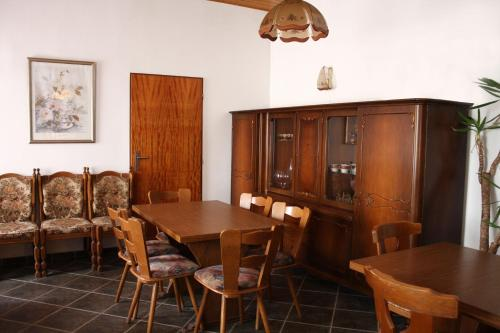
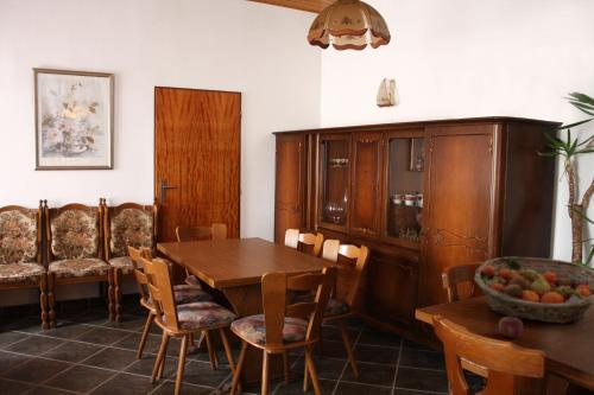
+ apple [498,314,524,339]
+ fruit basket [473,256,594,325]
